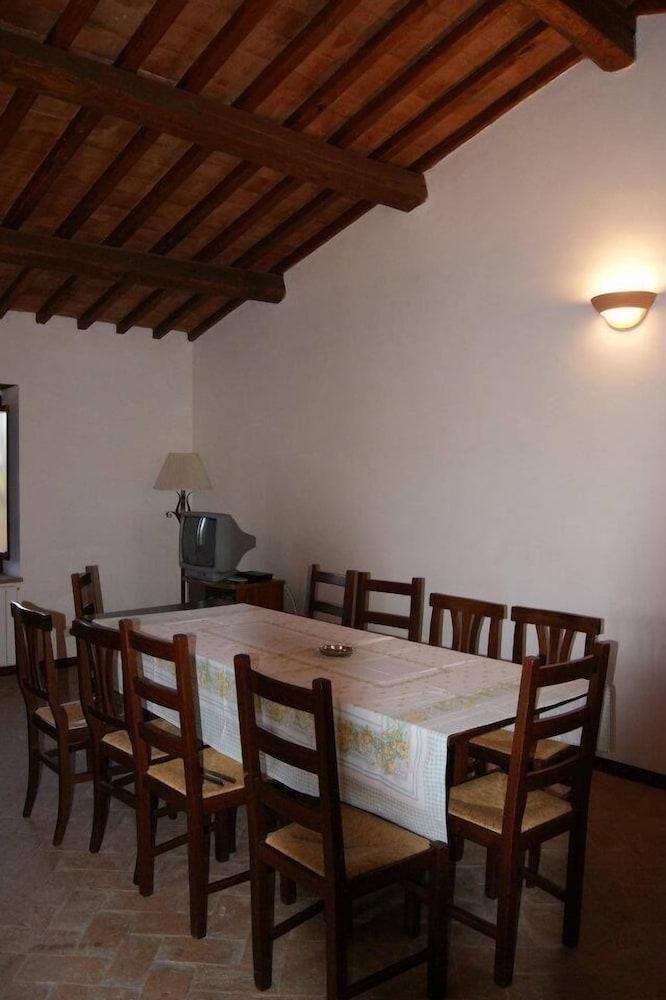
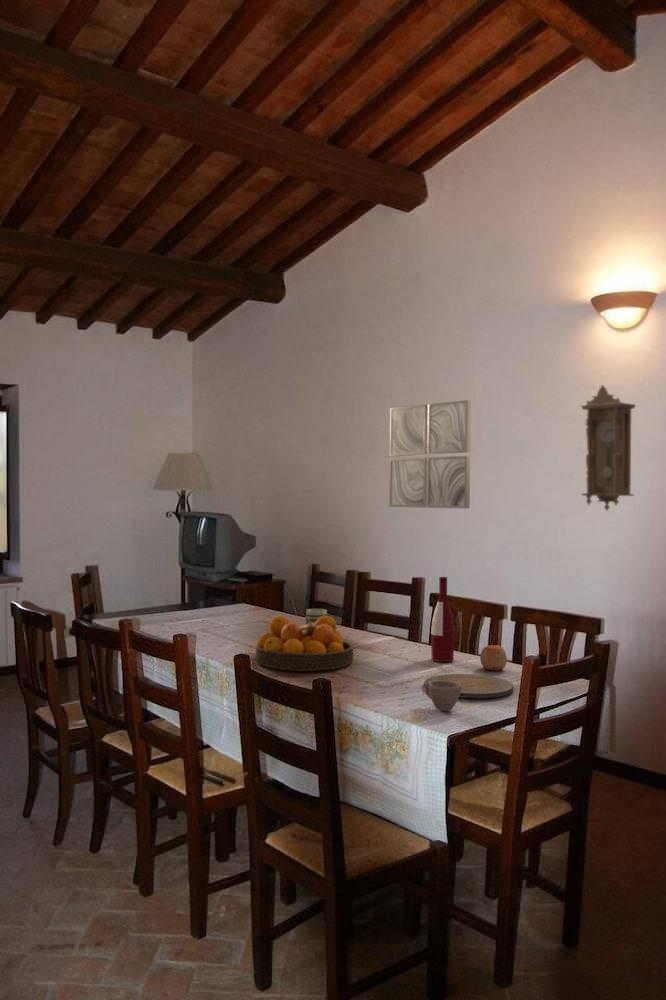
+ cup [304,608,328,625]
+ pendulum clock [580,384,637,512]
+ fruit bowl [255,615,354,672]
+ plate [423,673,515,699]
+ alcohol [430,576,456,663]
+ apple [479,644,508,671]
+ cup [424,680,462,712]
+ wall art [388,399,472,510]
